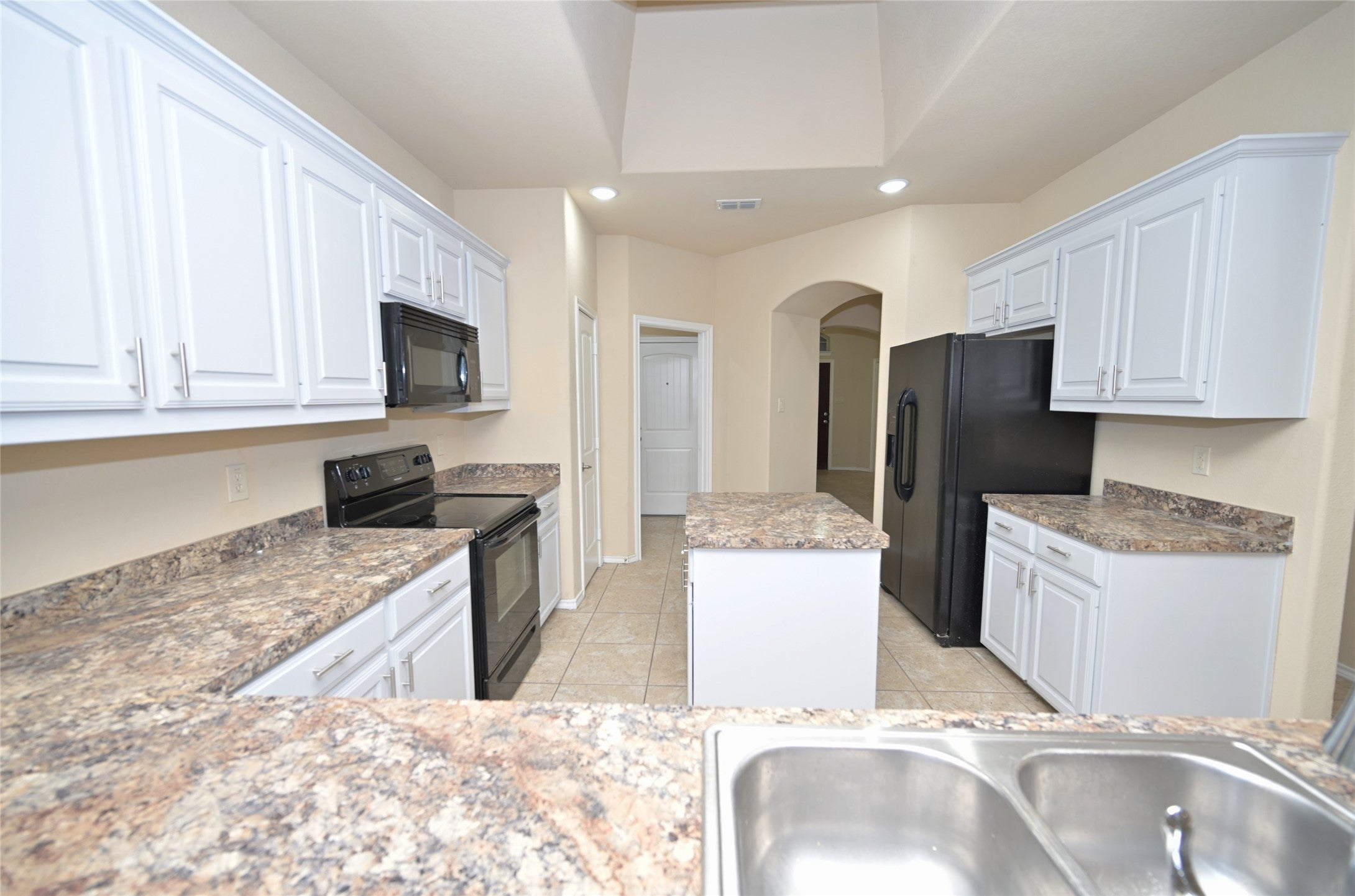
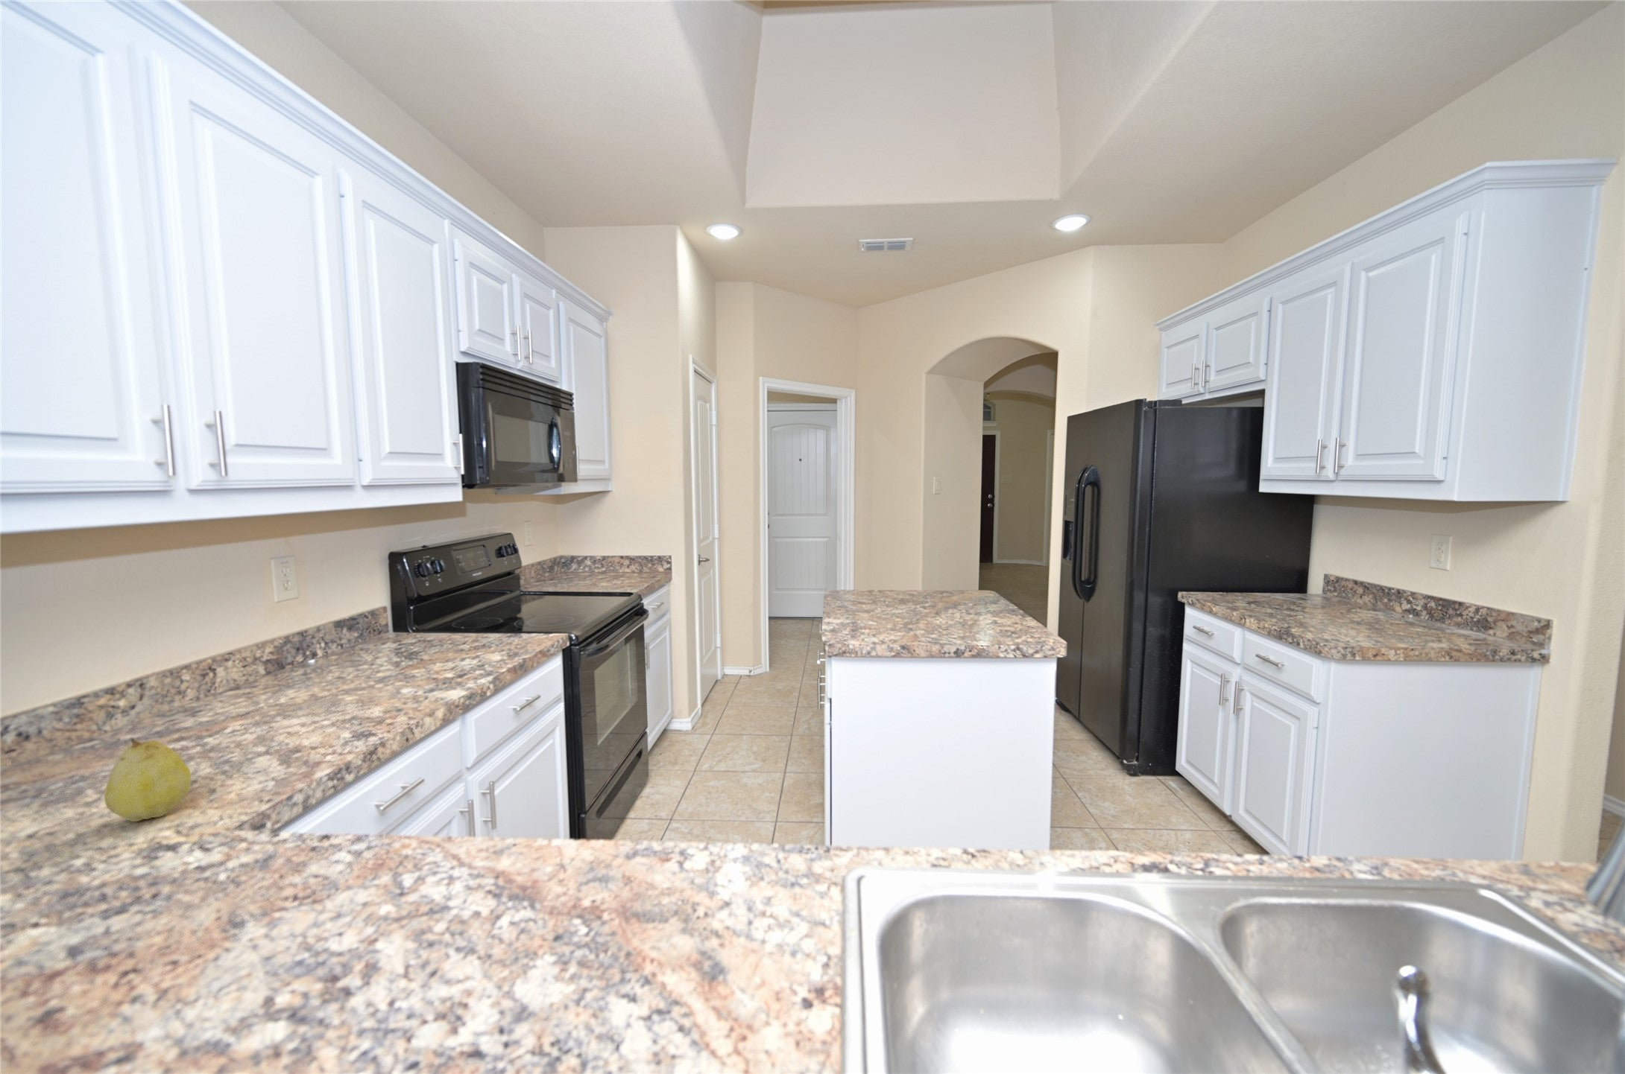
+ fruit [103,737,192,822]
